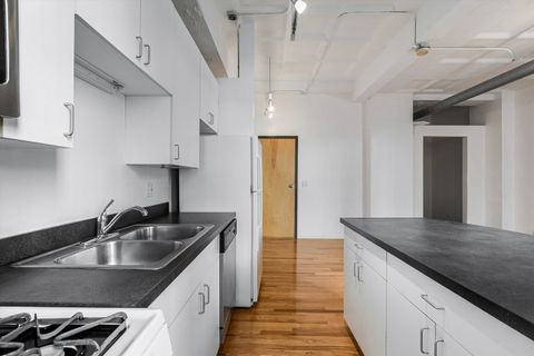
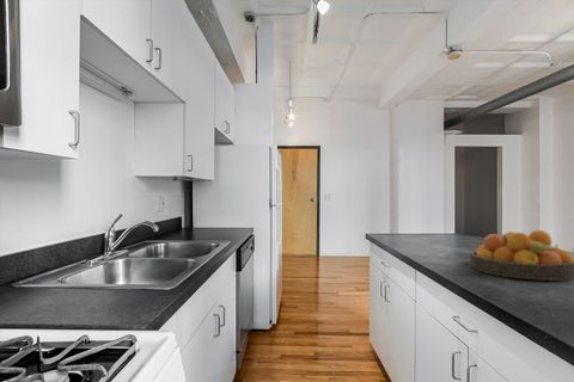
+ fruit bowl [469,229,574,282]
